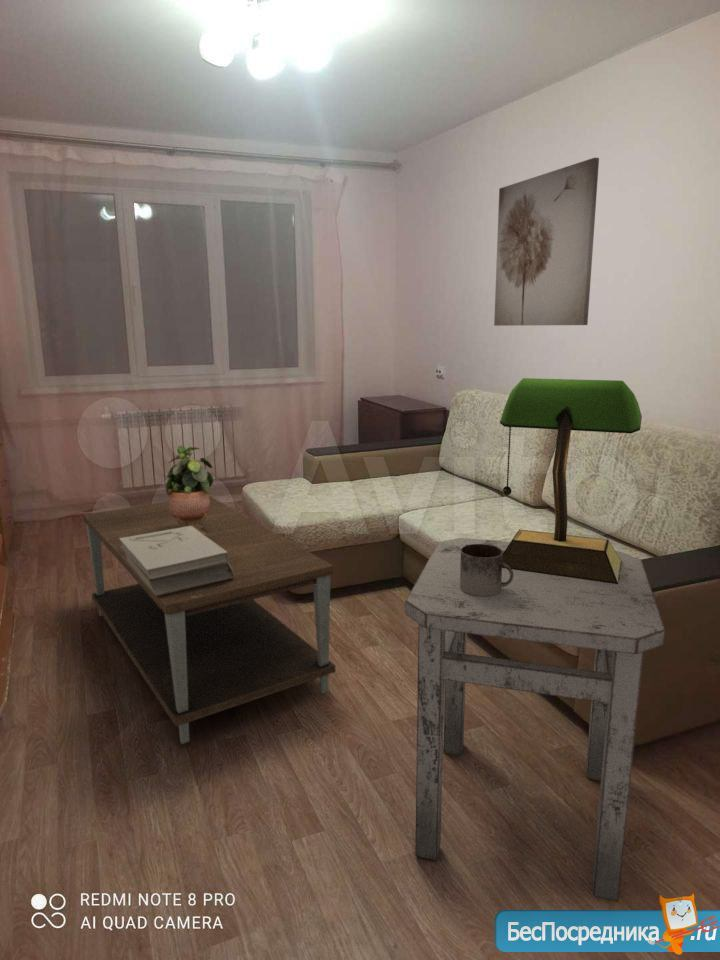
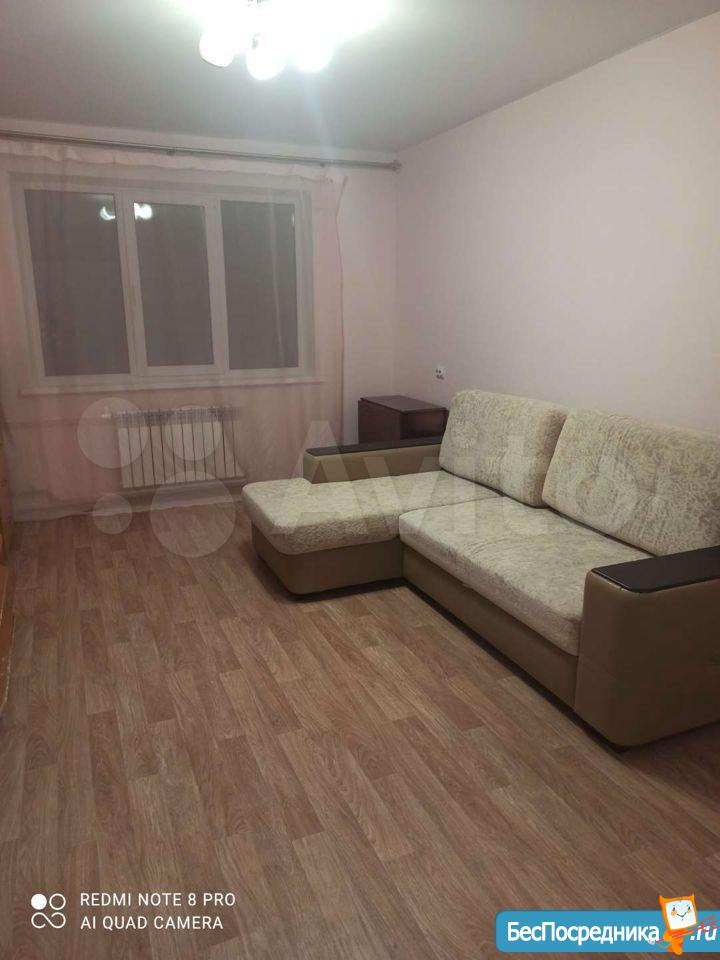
- wall art [493,157,600,327]
- side table [404,537,666,902]
- coffee table [82,494,336,745]
- mug [460,544,514,596]
- potted plant [165,445,214,534]
- books [119,526,234,595]
- table lamp [499,377,643,584]
